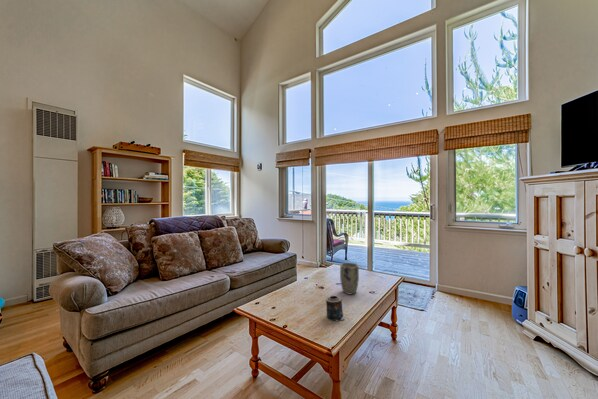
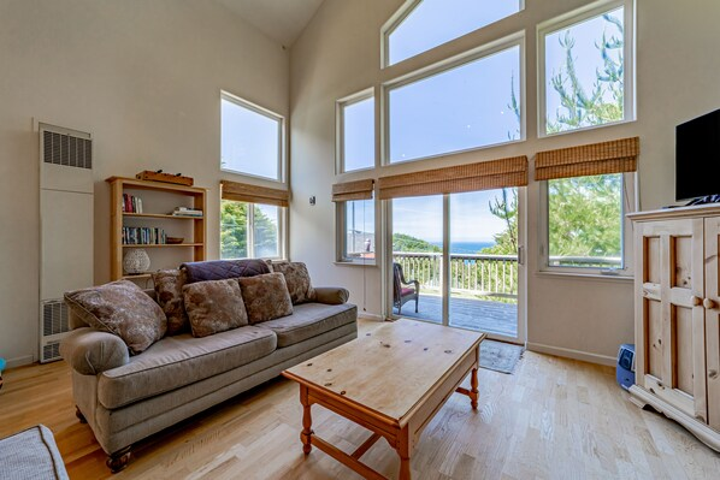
- plant pot [339,262,360,295]
- candle [325,295,345,322]
